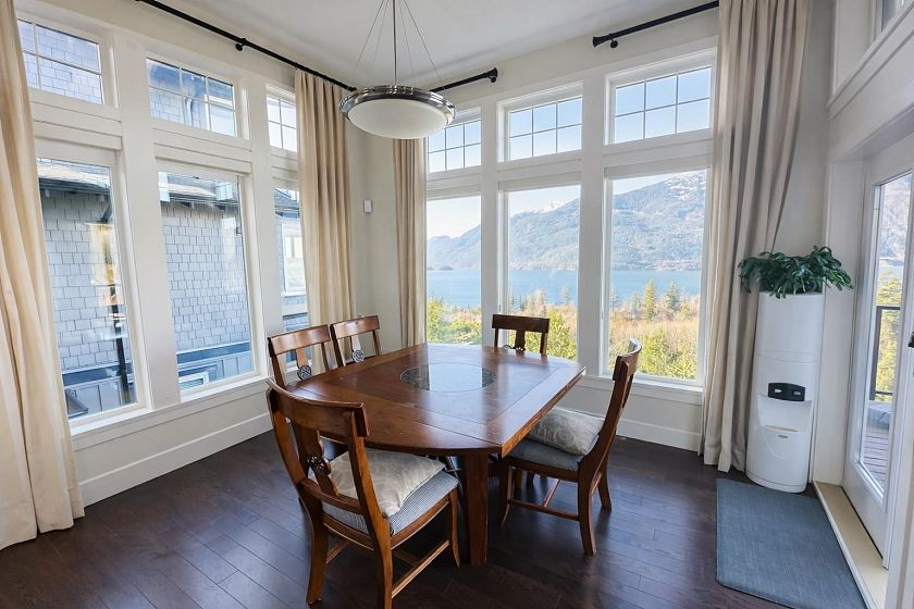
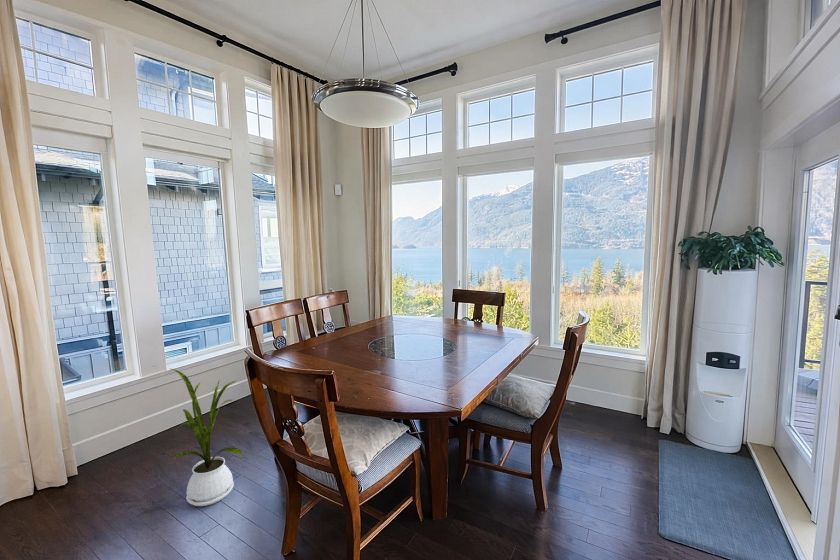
+ house plant [168,367,243,507]
